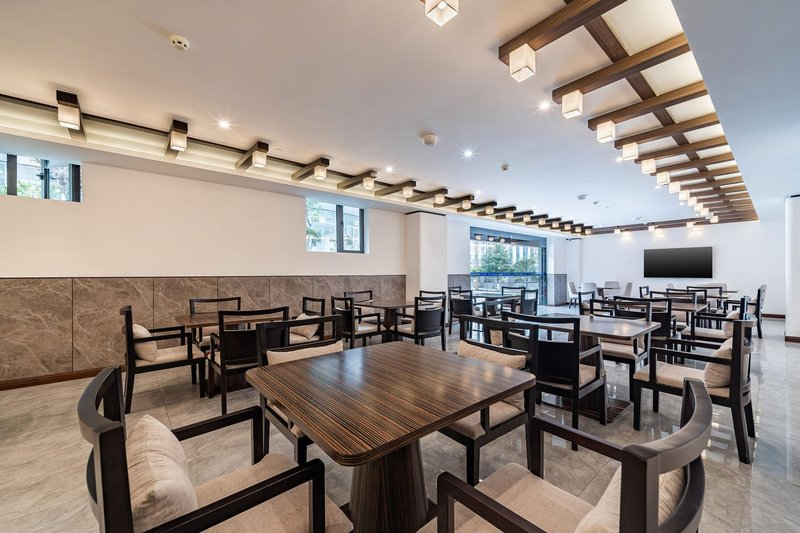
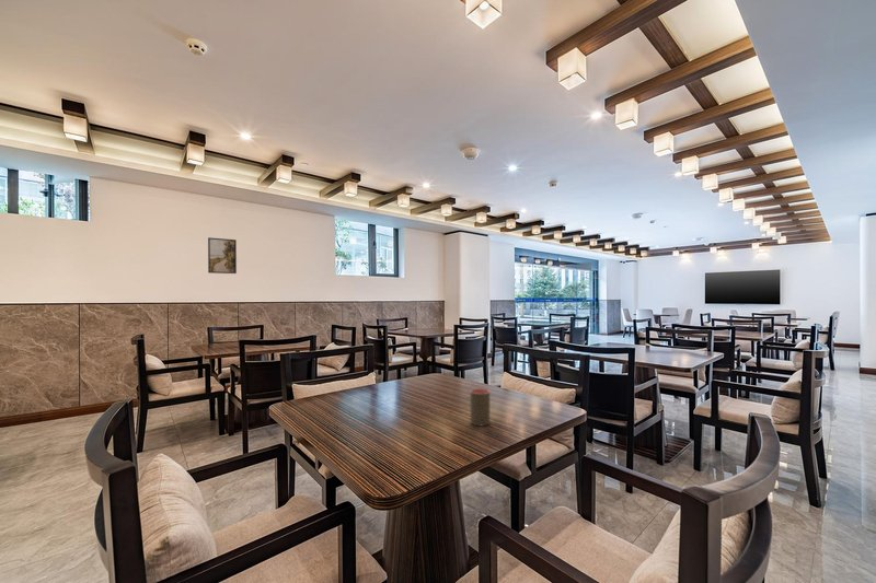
+ cup [469,387,491,427]
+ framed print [207,236,238,275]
